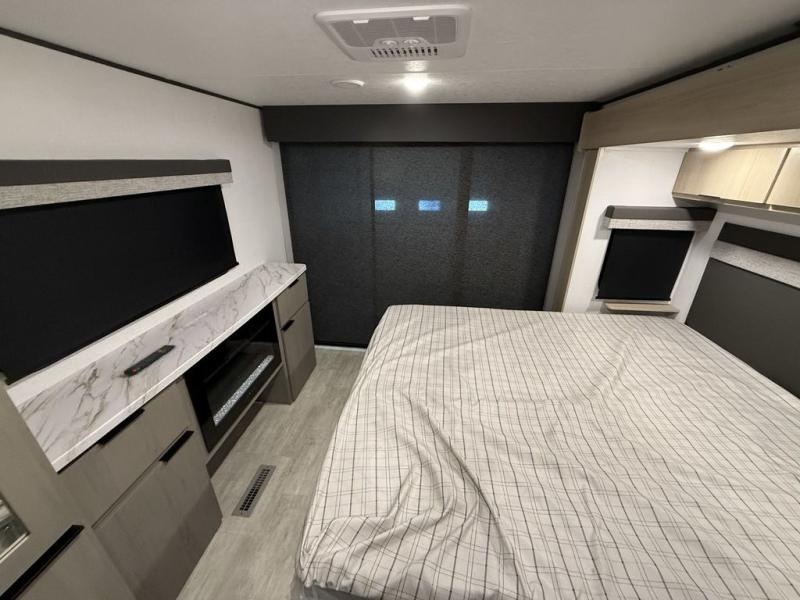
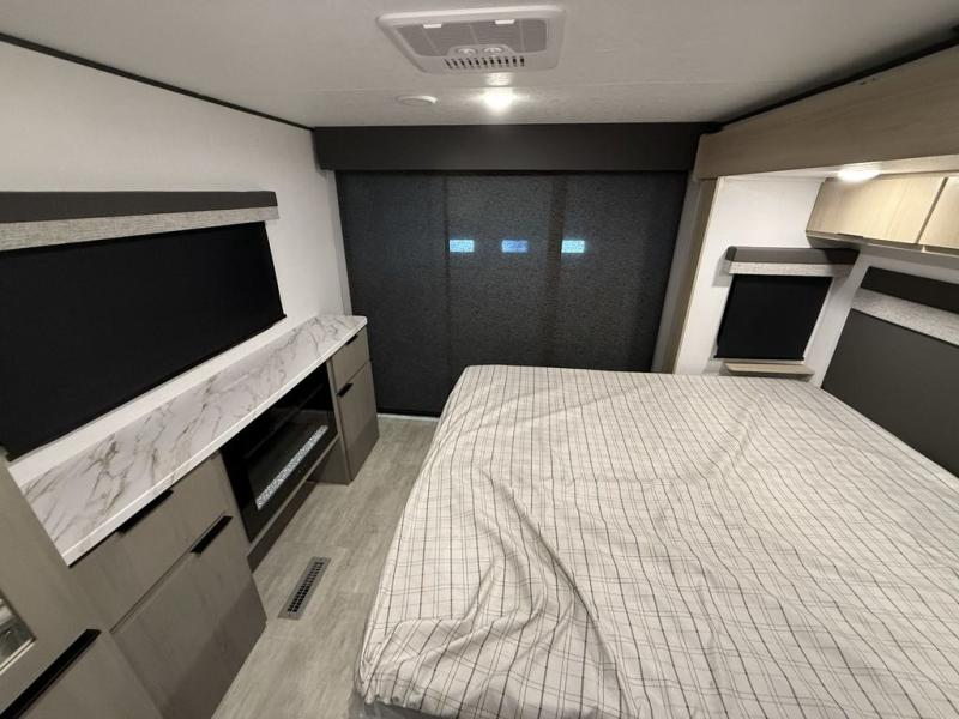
- remote control [122,344,177,376]
